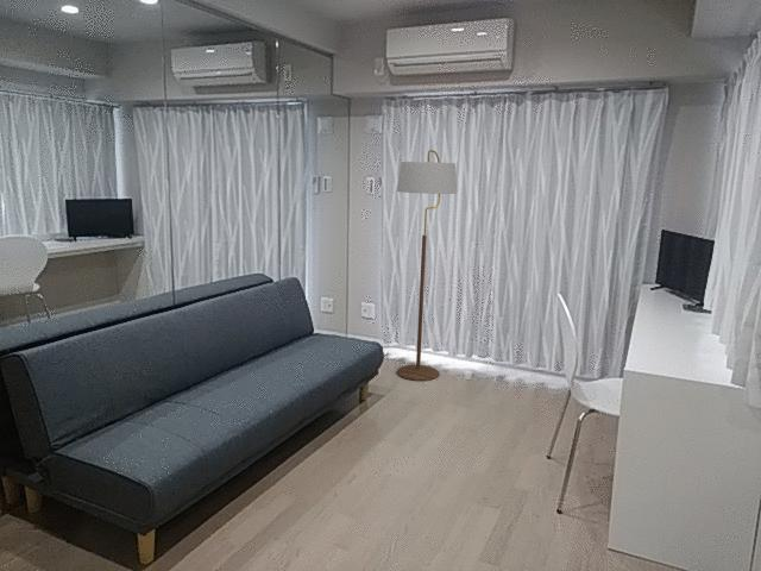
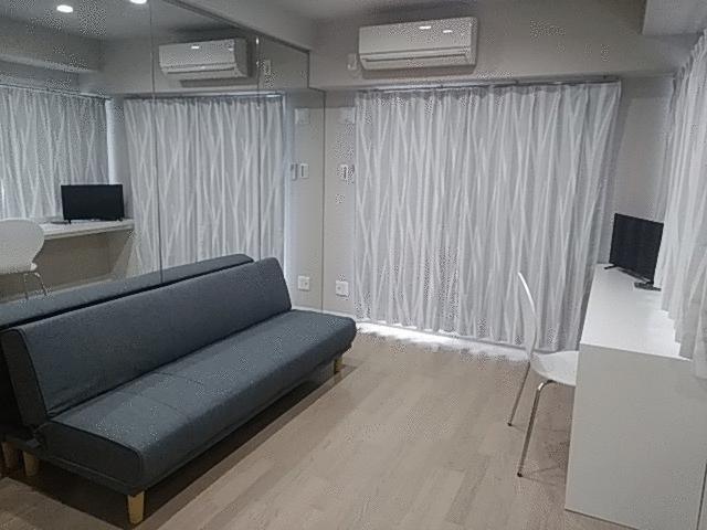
- floor lamp [396,149,458,382]
